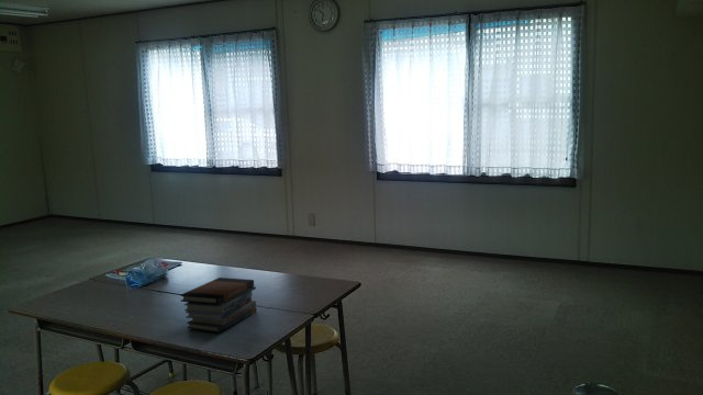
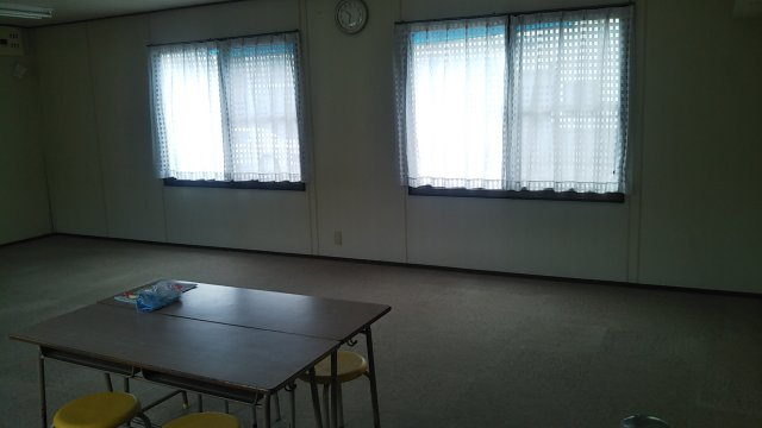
- book stack [179,276,258,334]
